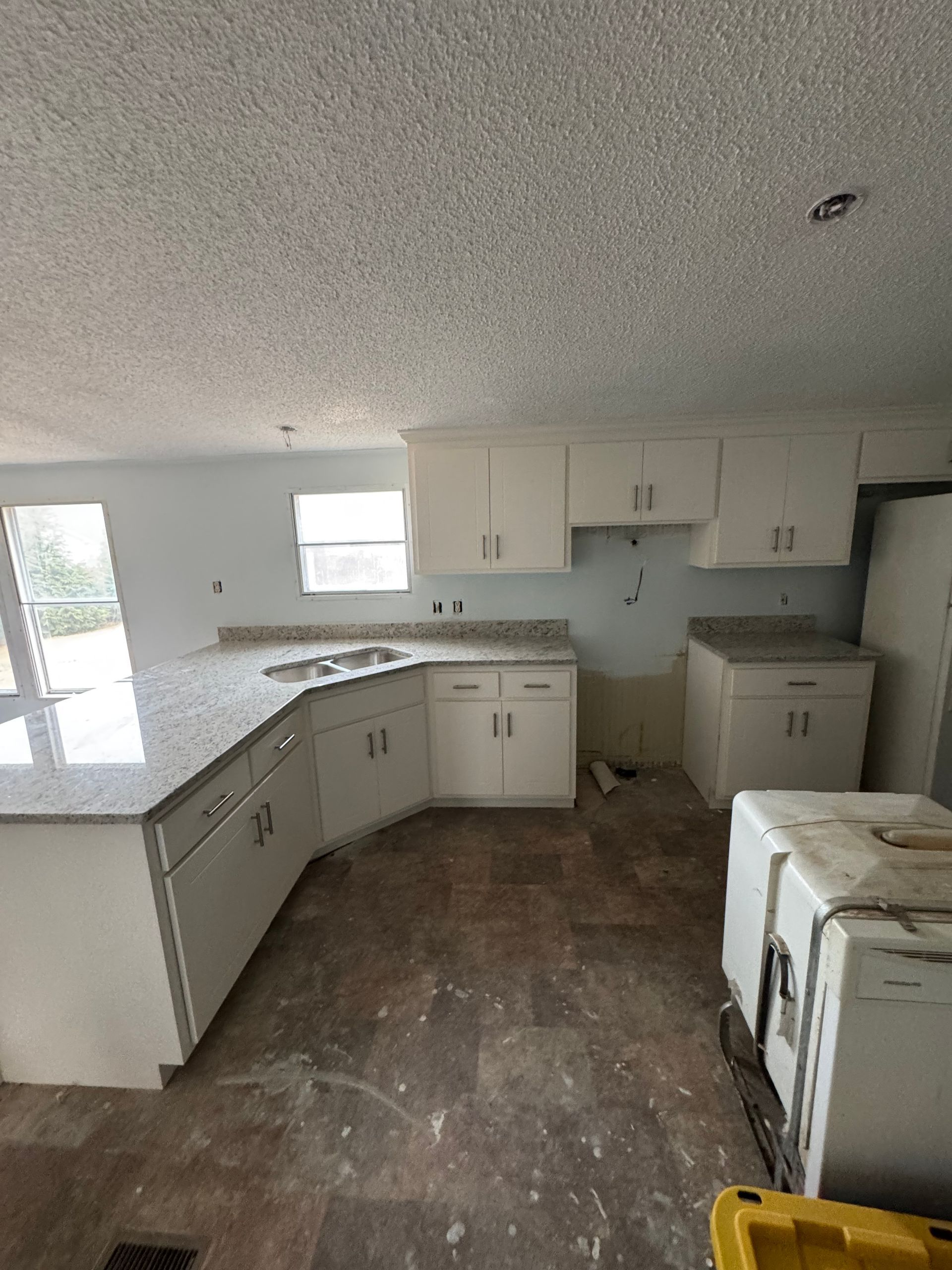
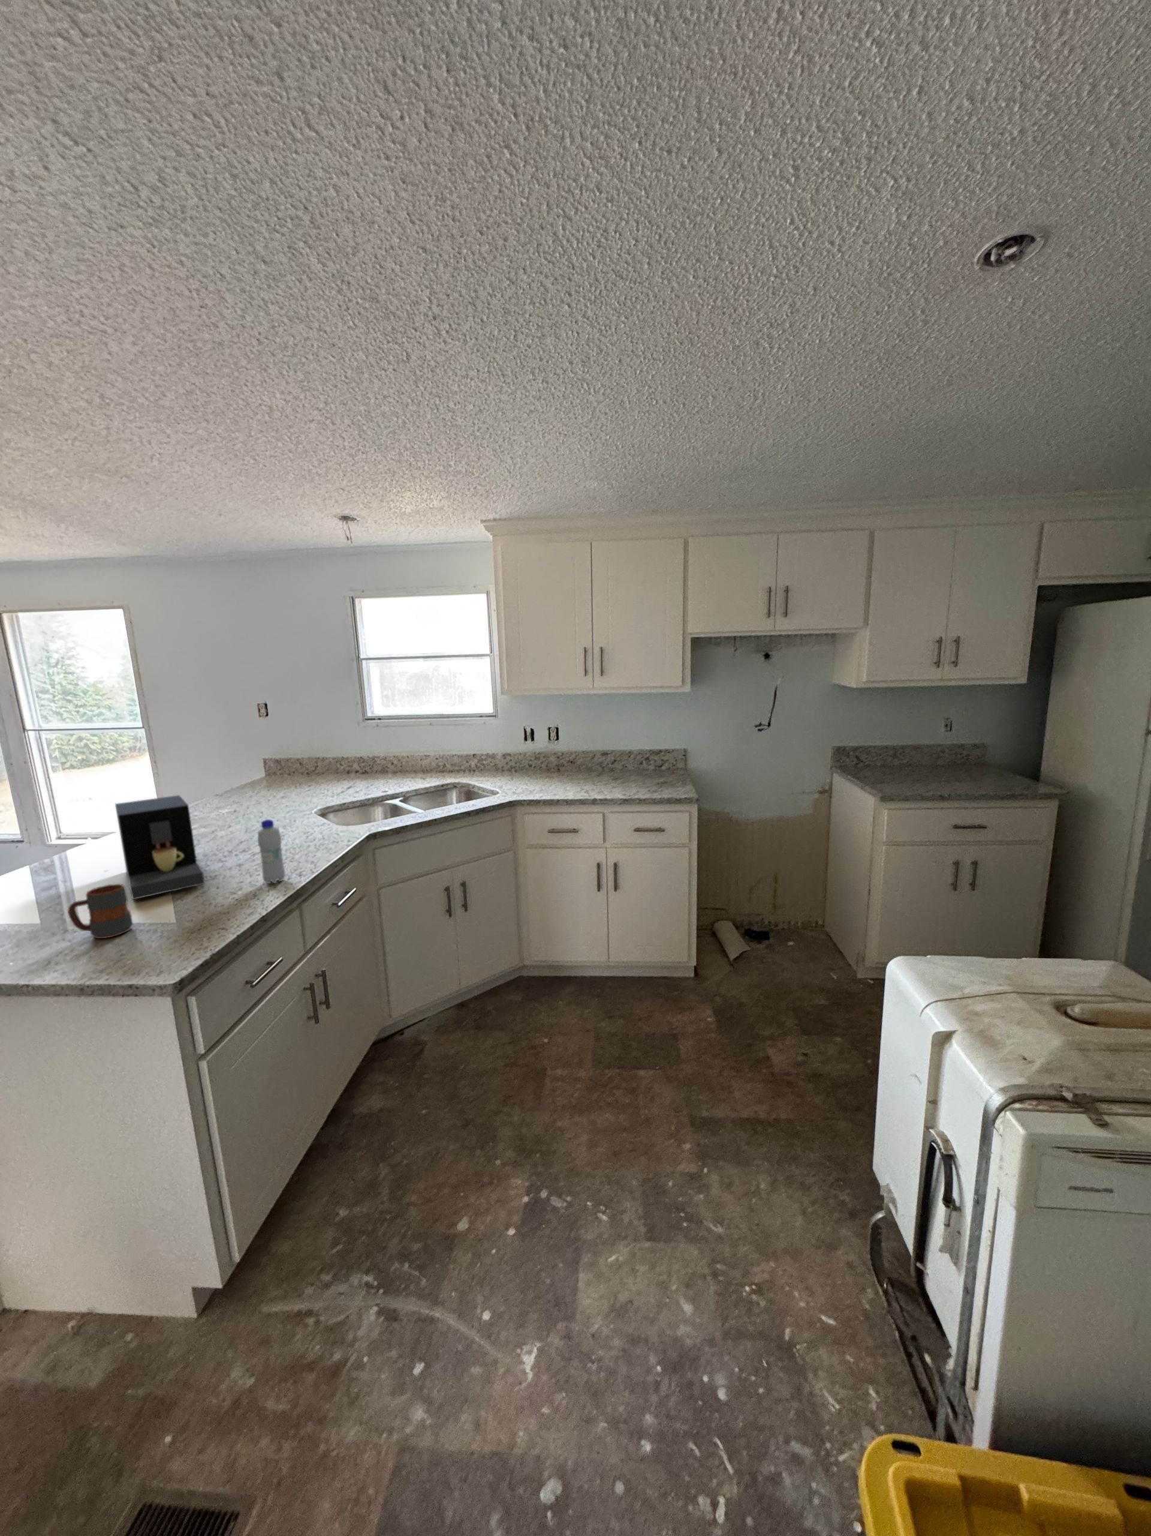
+ mug [68,883,134,939]
+ bottle [256,819,287,884]
+ coffee maker [115,795,206,901]
